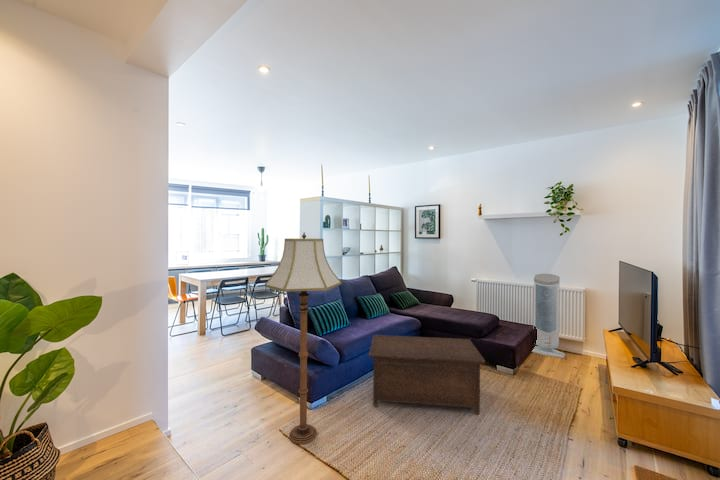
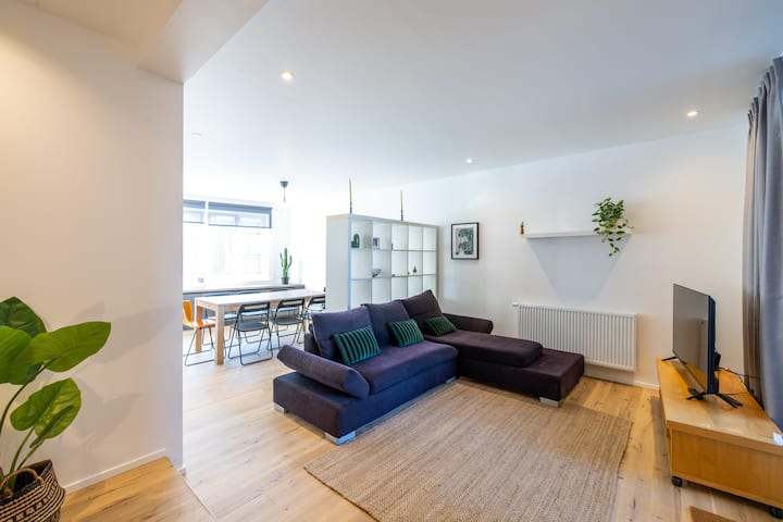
- floor lamp [264,232,342,445]
- air purifier [531,273,566,359]
- cabinet [368,334,486,415]
